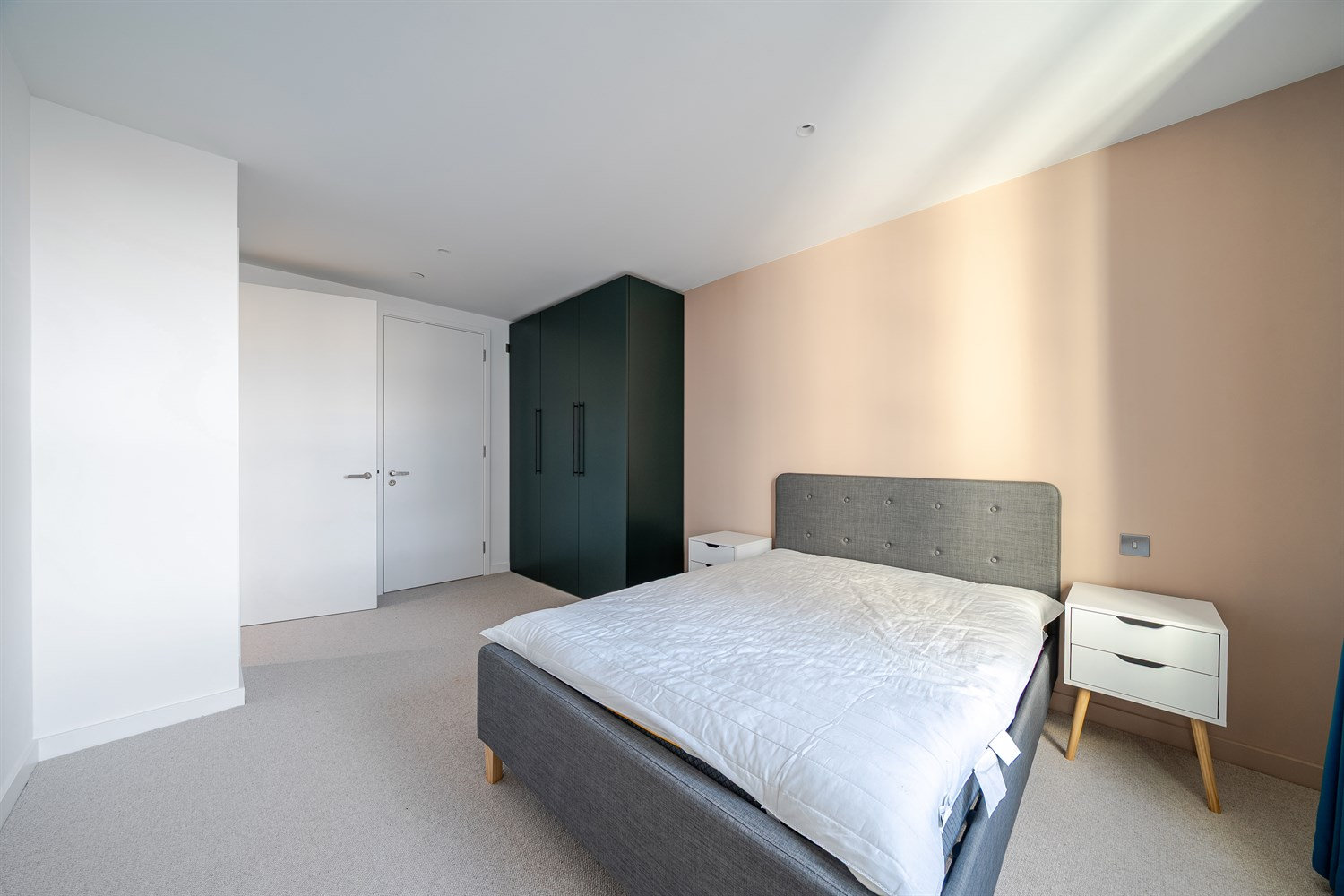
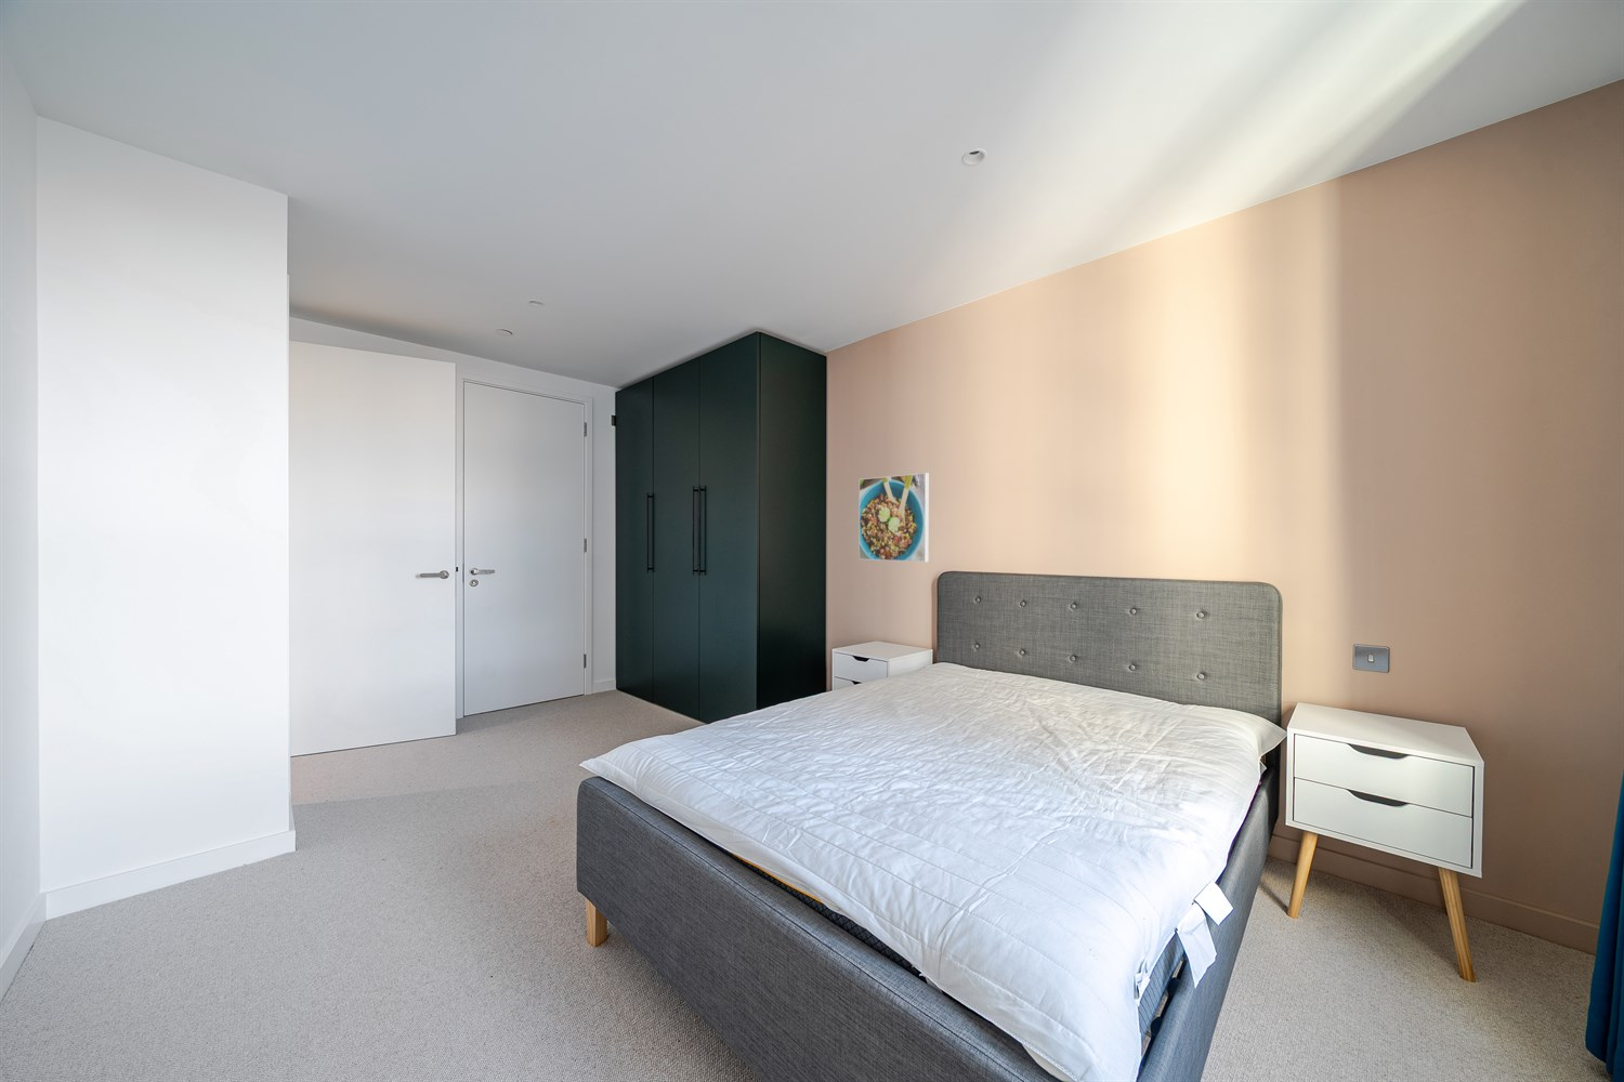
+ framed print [858,472,930,563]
